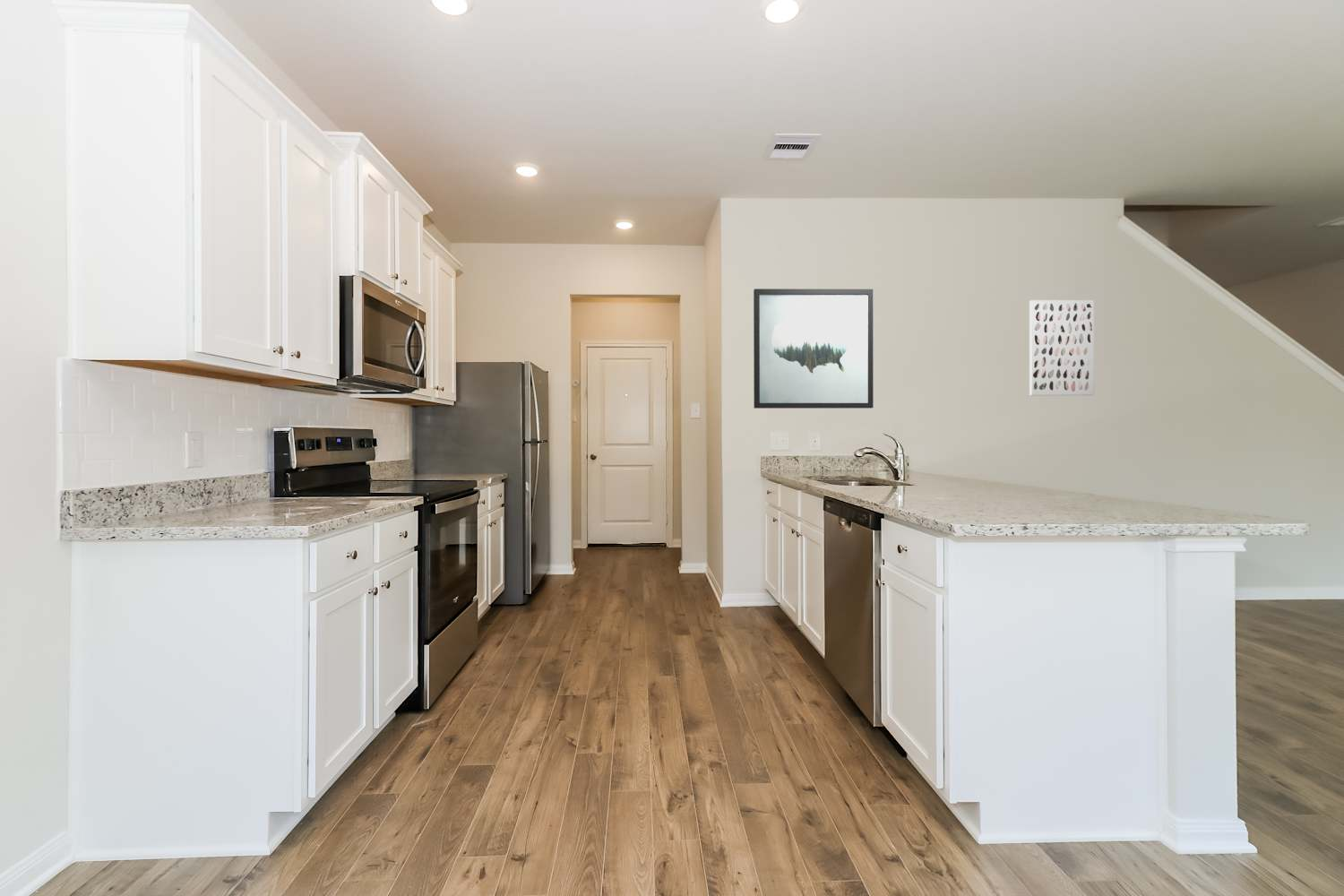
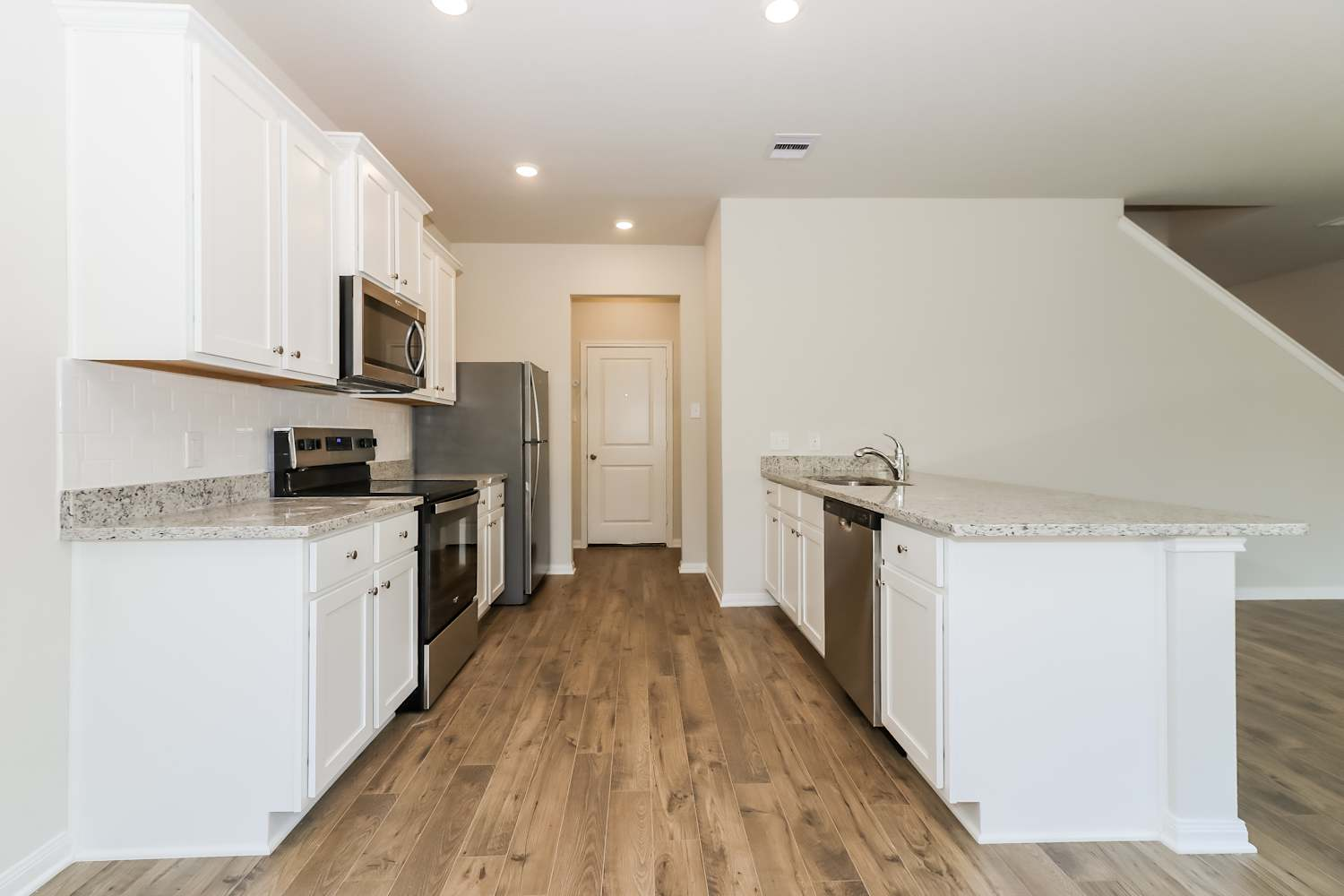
- wall art [1029,299,1095,396]
- wall art [753,288,874,409]
